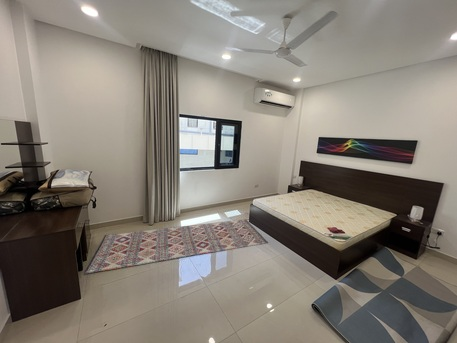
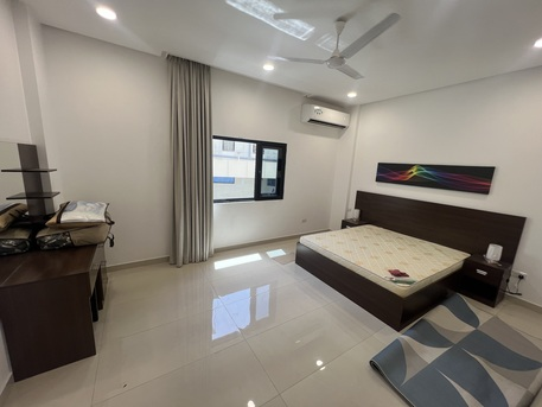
- rug [83,218,269,275]
